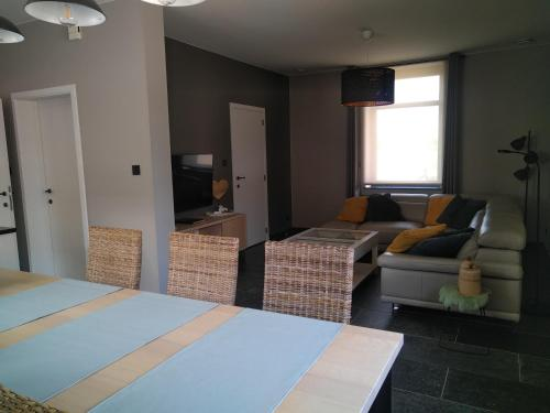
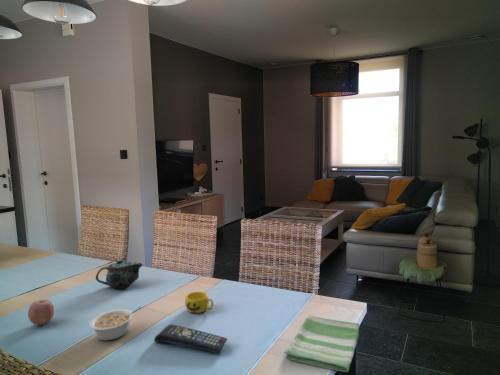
+ fruit [27,298,55,326]
+ dish towel [283,314,360,373]
+ remote control [153,324,228,354]
+ cup [184,291,214,314]
+ legume [89,306,142,341]
+ chinaware [95,258,144,290]
